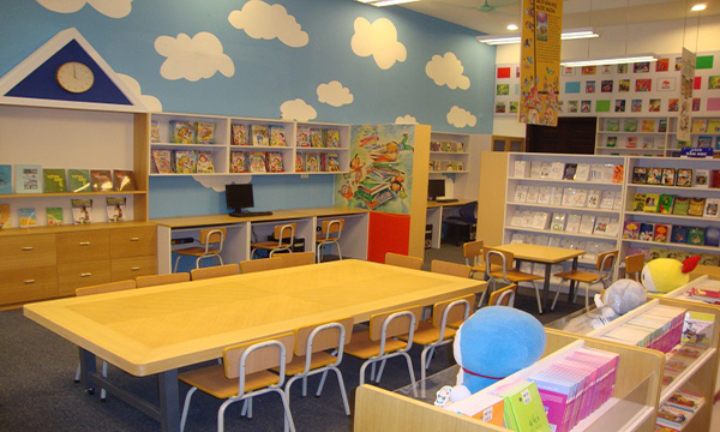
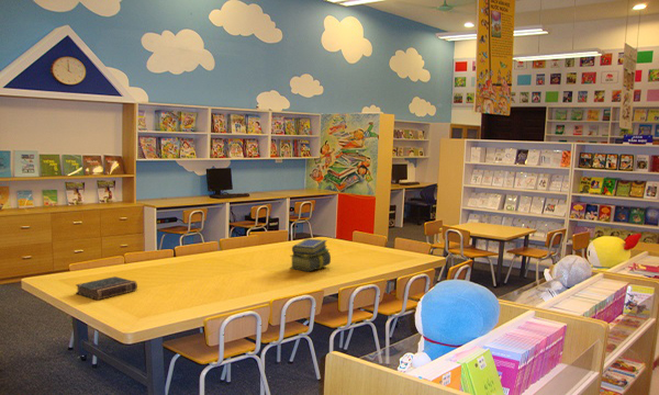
+ book [75,275,138,301]
+ stack of books [289,238,332,273]
